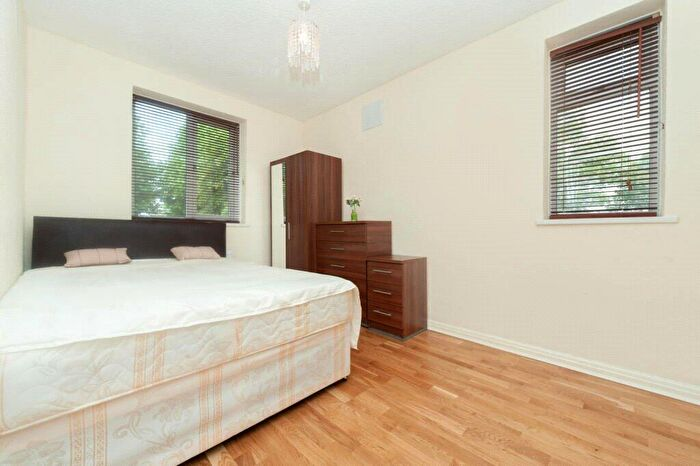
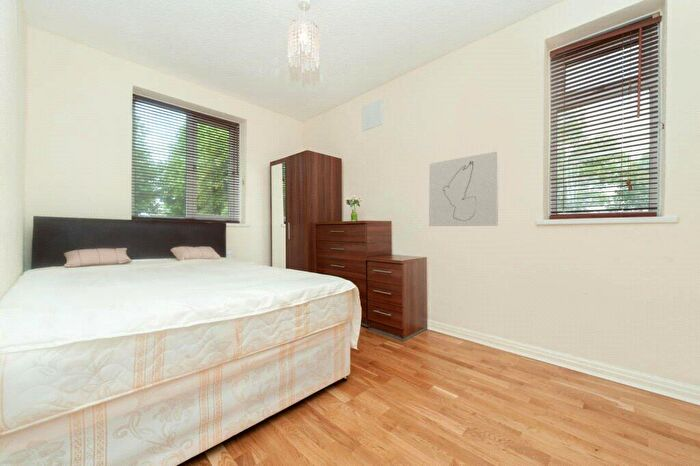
+ wall art [428,151,500,227]
